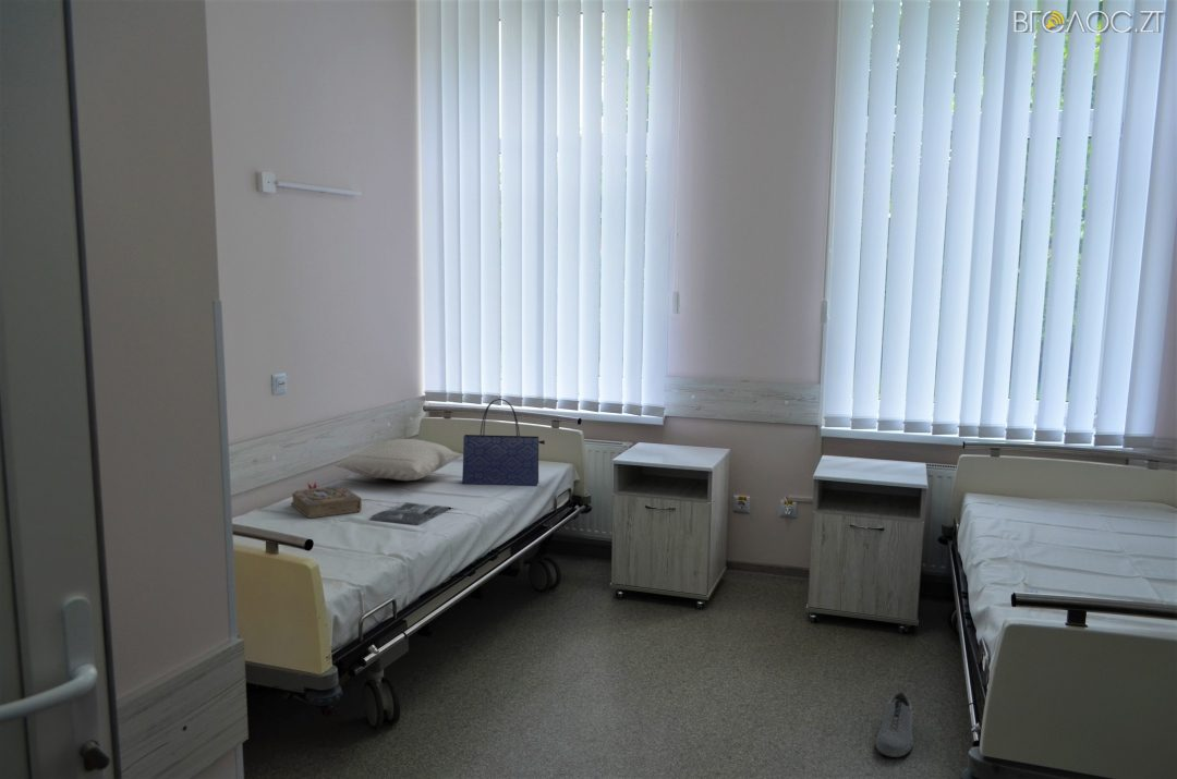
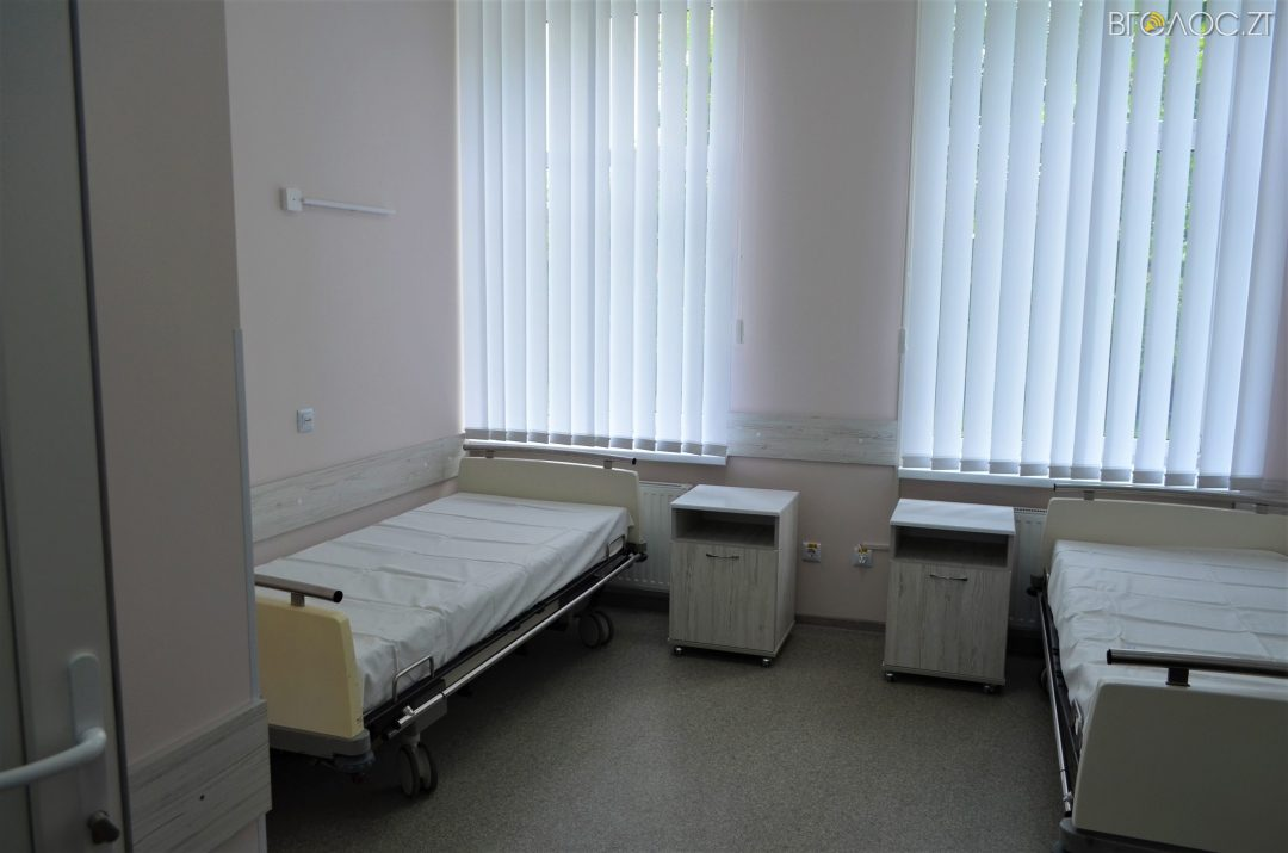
- shoe [874,691,914,758]
- magazine [368,501,451,526]
- book [290,480,363,520]
- pillow [333,438,462,482]
- tote bag [461,398,546,487]
